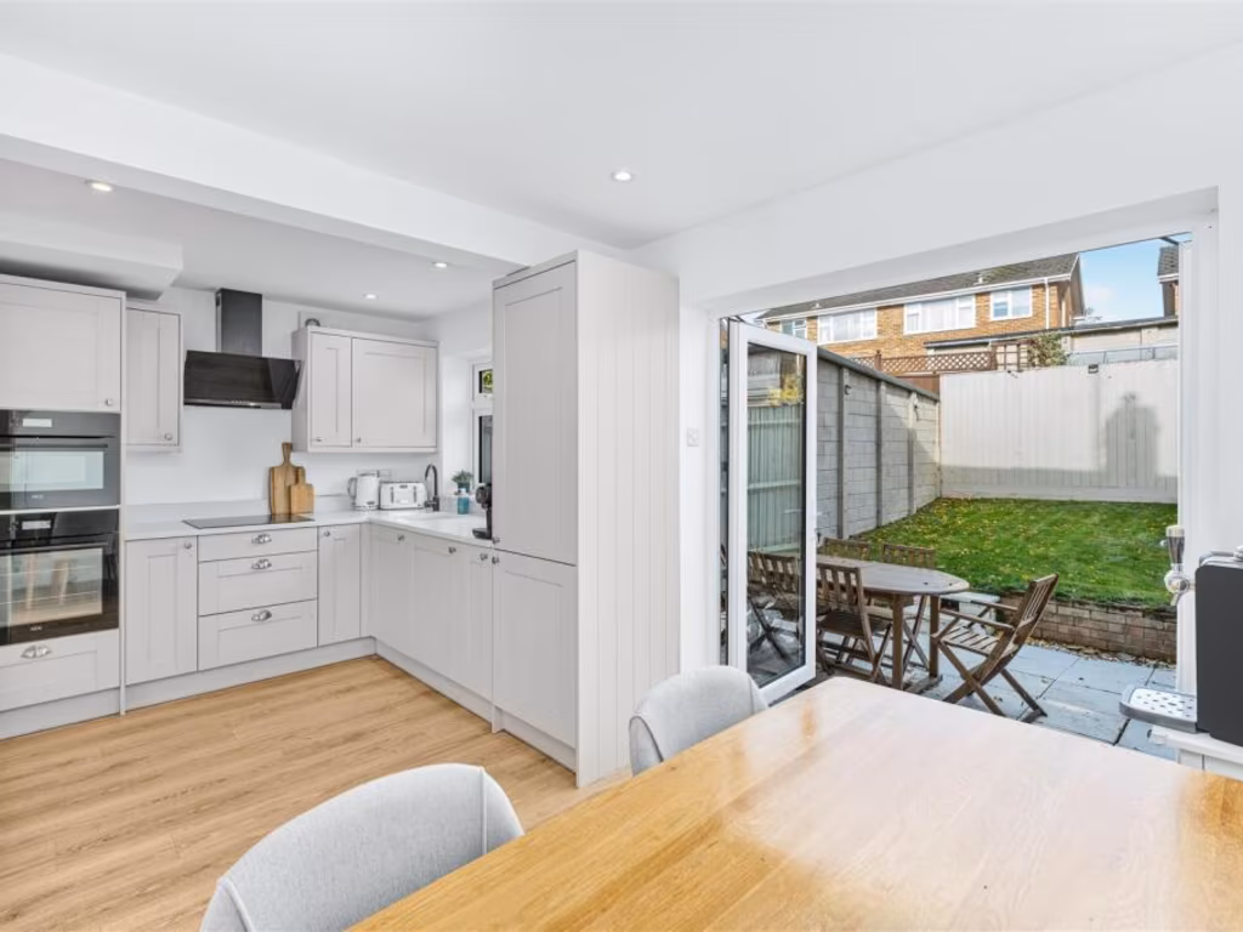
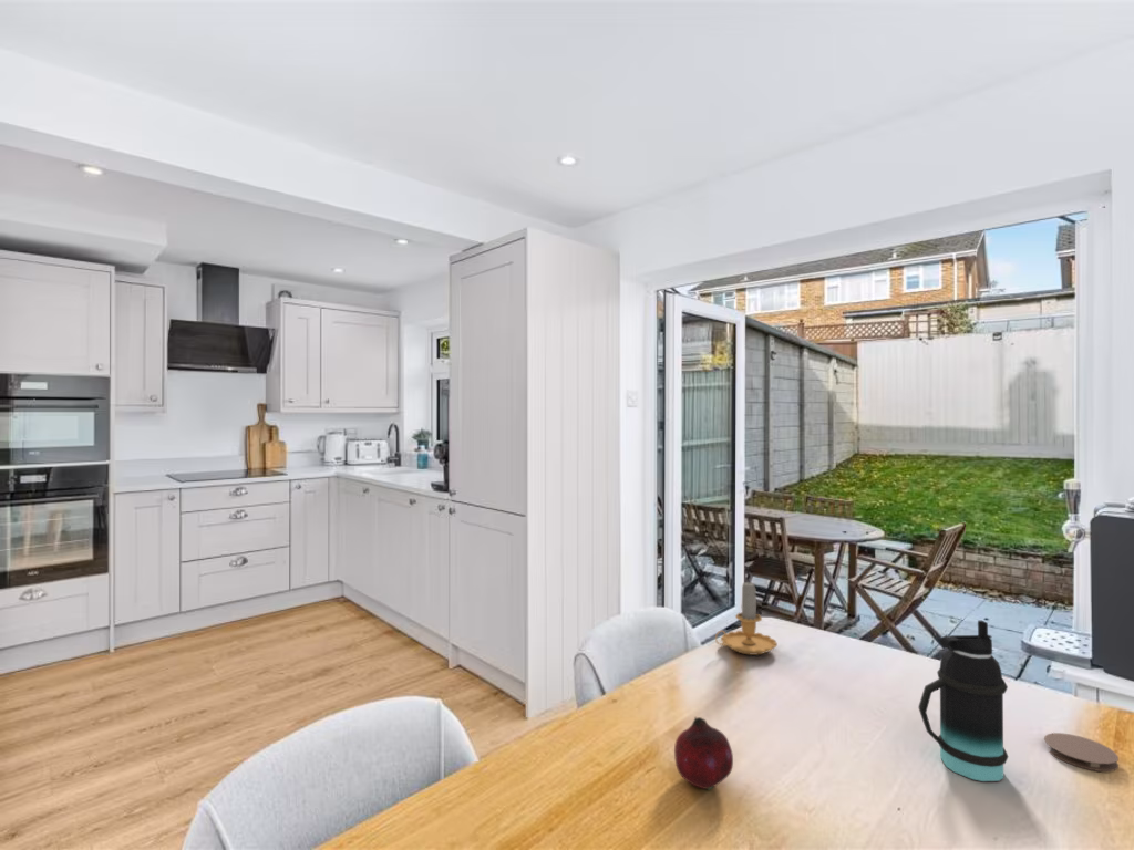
+ coaster [1043,732,1120,773]
+ bottle [917,620,1009,782]
+ candle [714,581,779,656]
+ fruit [673,716,734,790]
